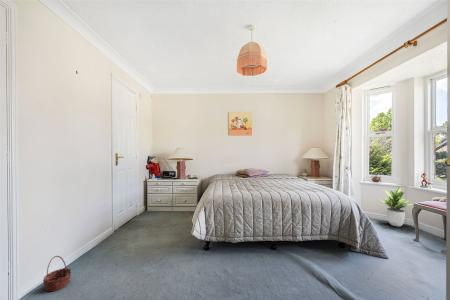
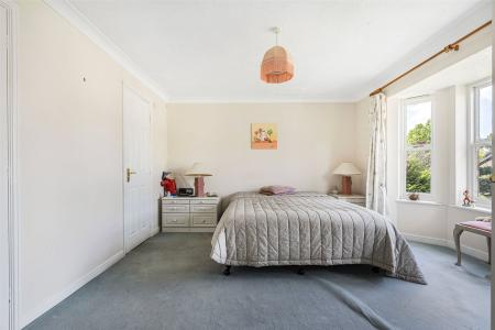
- basket [42,255,72,292]
- potted plant [379,185,413,228]
